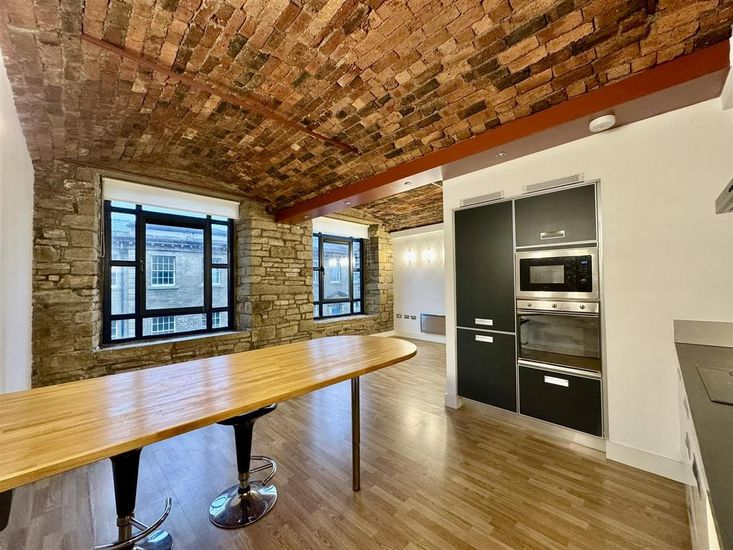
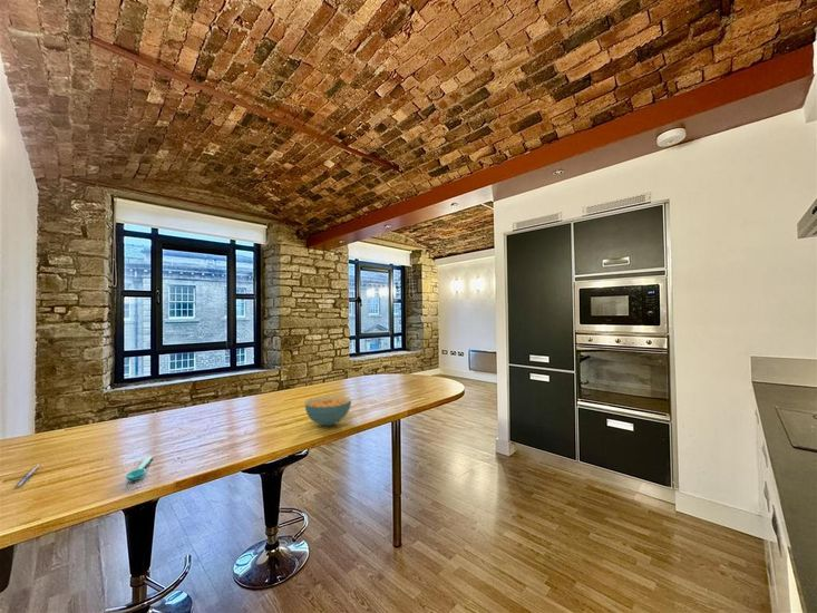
+ spoon [125,455,155,481]
+ pen [14,464,40,488]
+ cereal bowl [303,395,352,427]
